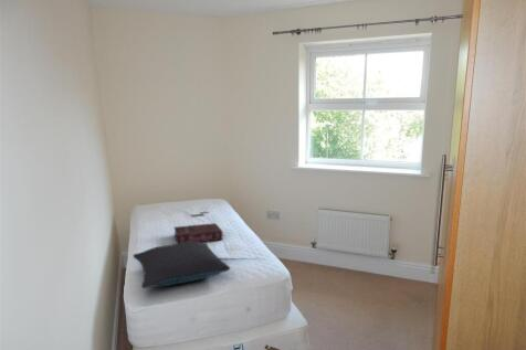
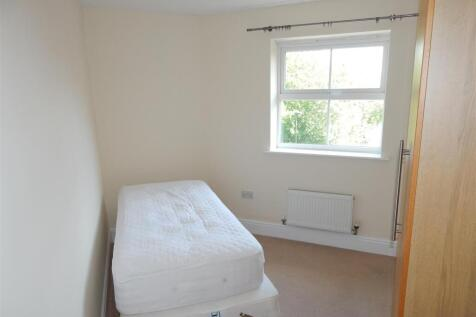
- pillow [133,242,231,289]
- book [173,211,224,244]
